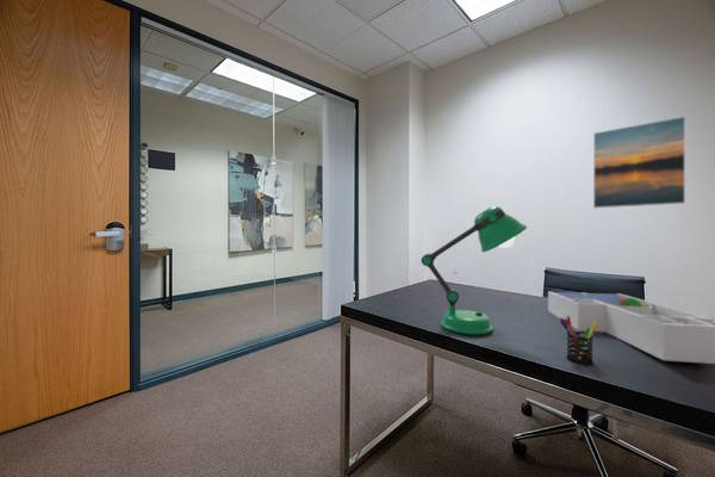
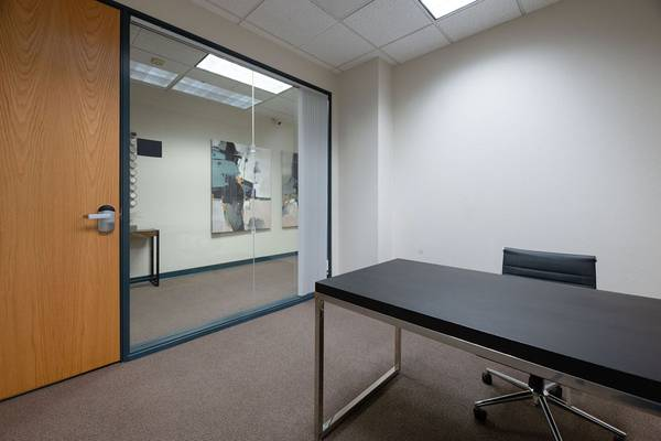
- desk lamp [421,205,528,335]
- pen holder [559,316,597,365]
- desk organizer [547,290,715,365]
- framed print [592,116,686,210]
